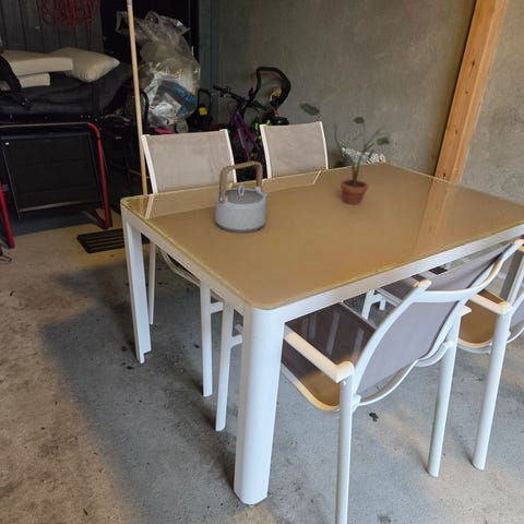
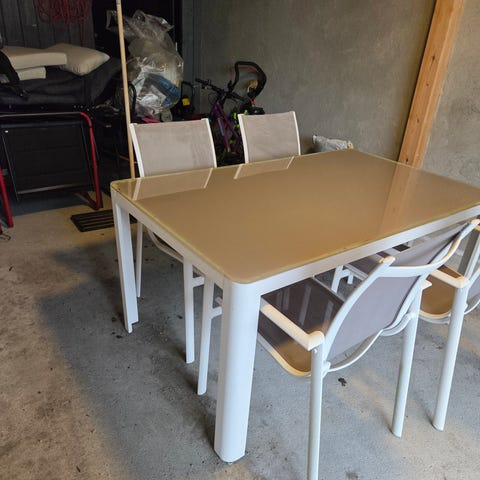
- potted plant [299,103,391,205]
- teapot [214,159,270,234]
